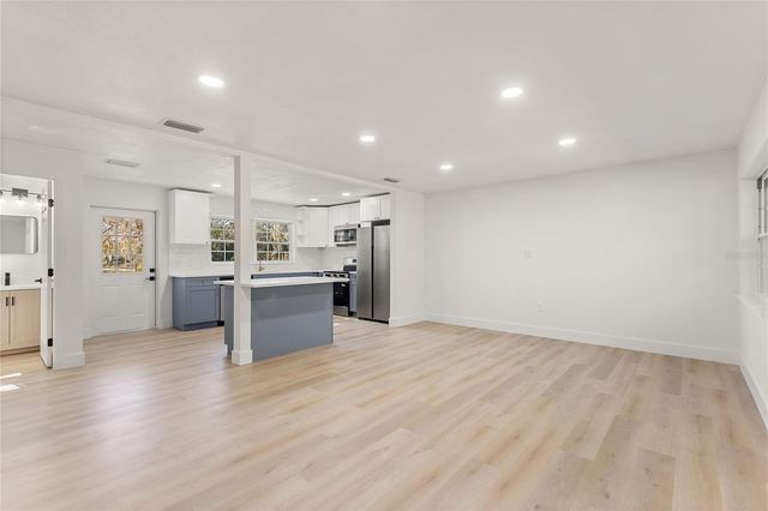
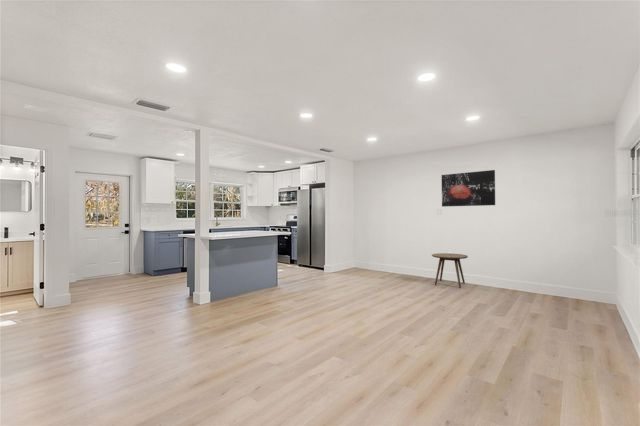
+ wall art [441,169,496,208]
+ side table [431,252,469,289]
